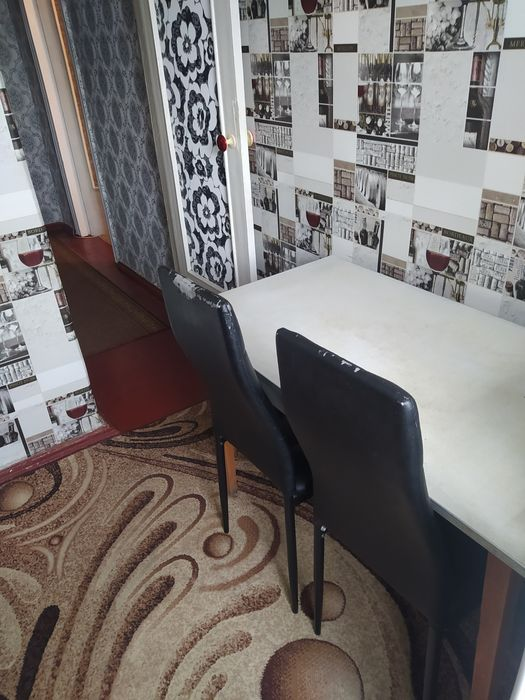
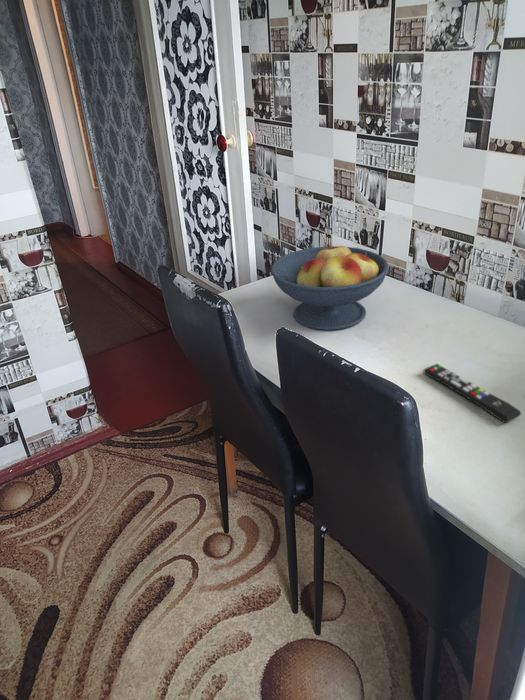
+ remote control [423,363,522,424]
+ fruit bowl [270,241,390,331]
